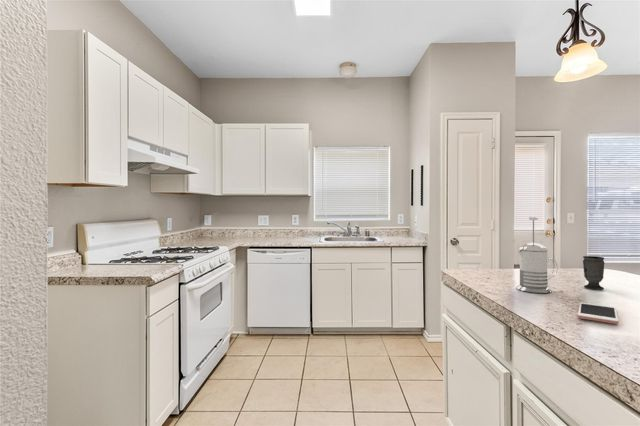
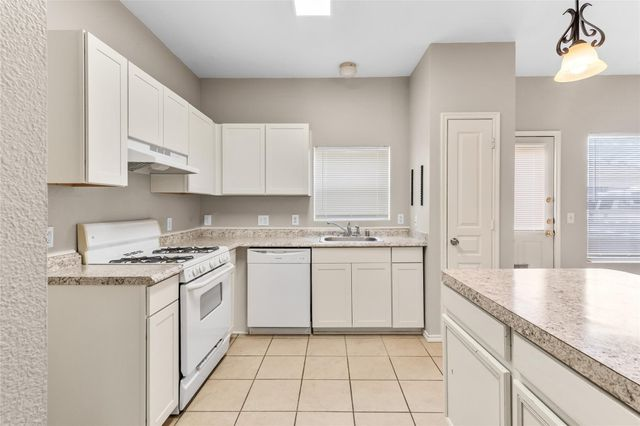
- cup [582,255,605,290]
- french press [515,216,559,294]
- cell phone [577,301,619,325]
